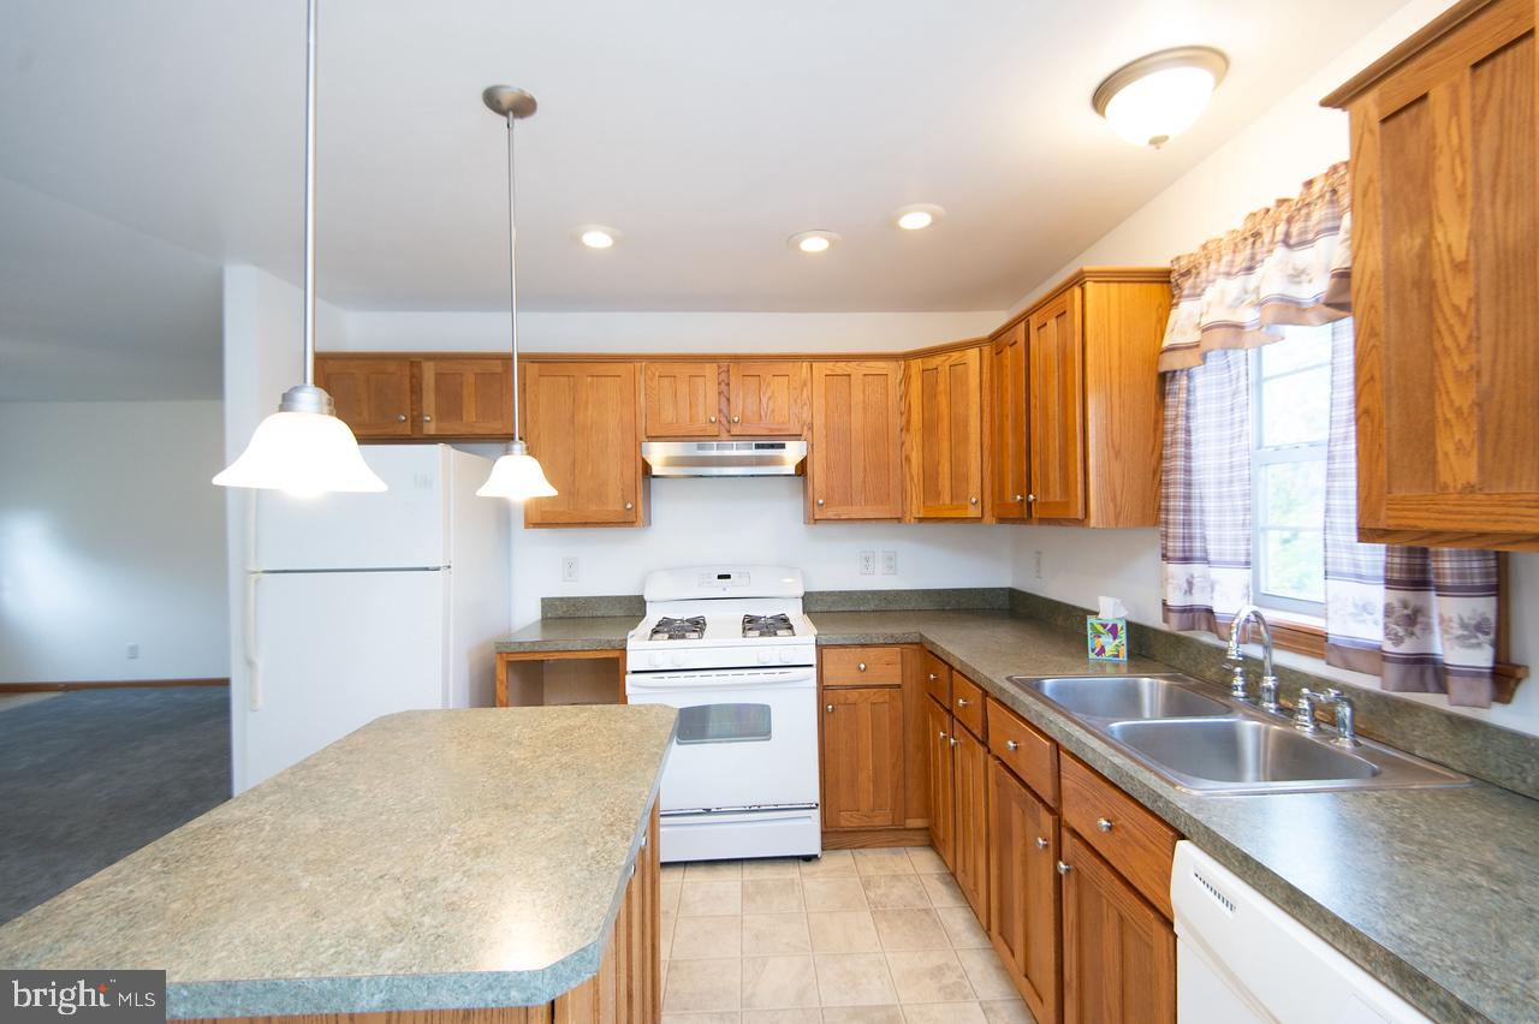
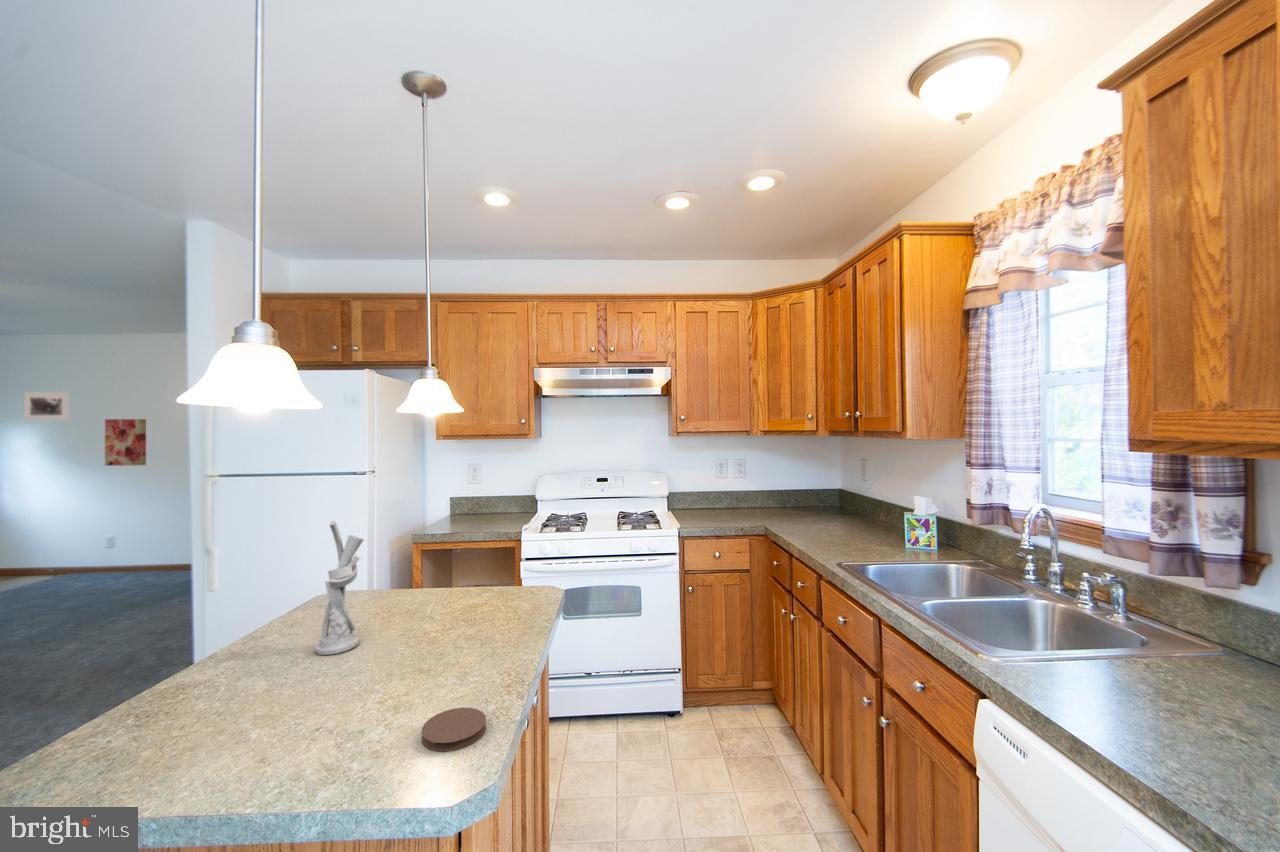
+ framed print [23,391,70,421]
+ wall art [104,418,147,467]
+ utensil holder [313,520,365,656]
+ coaster [421,707,487,753]
